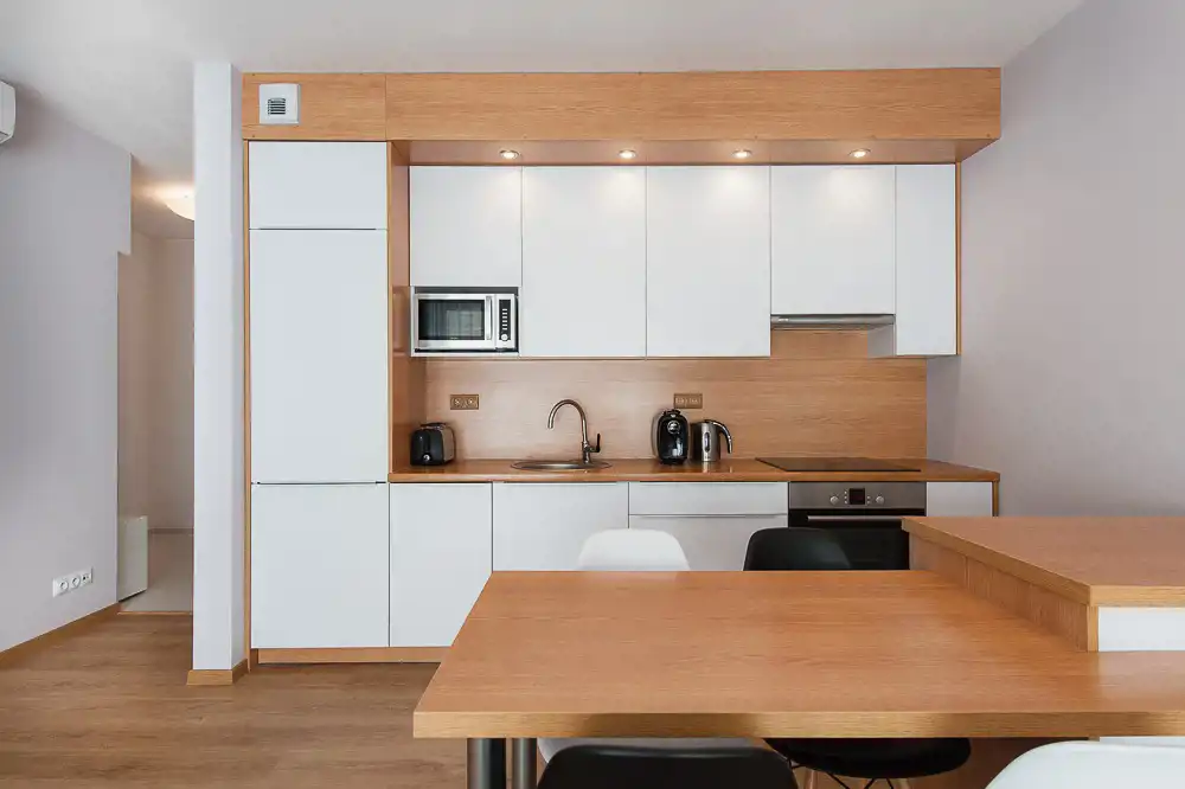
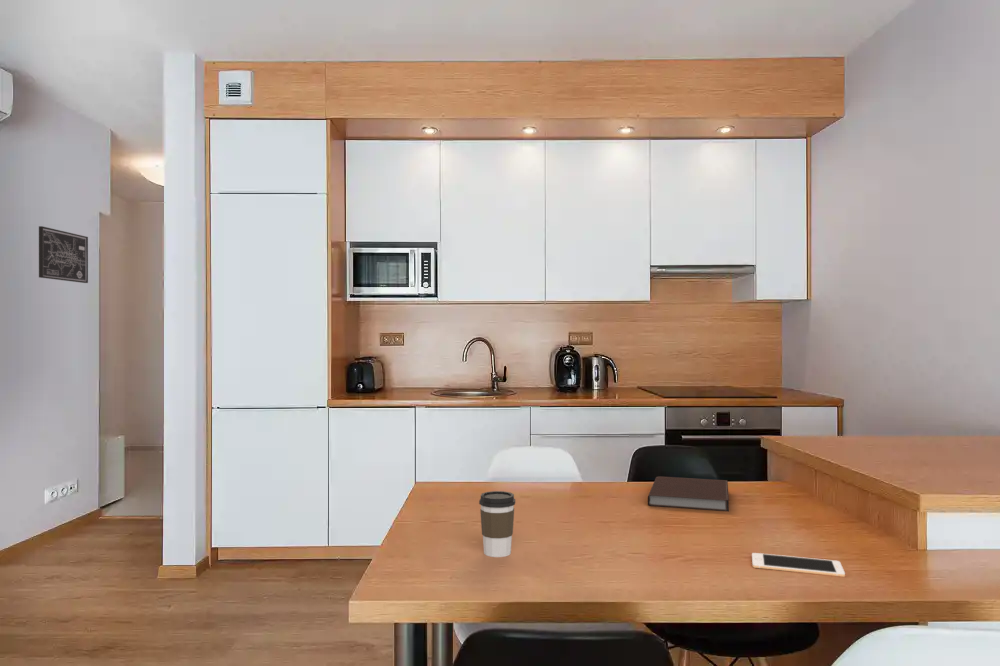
+ wall art [38,225,89,284]
+ cell phone [751,552,846,577]
+ notebook [647,476,730,513]
+ coffee cup [478,490,516,558]
